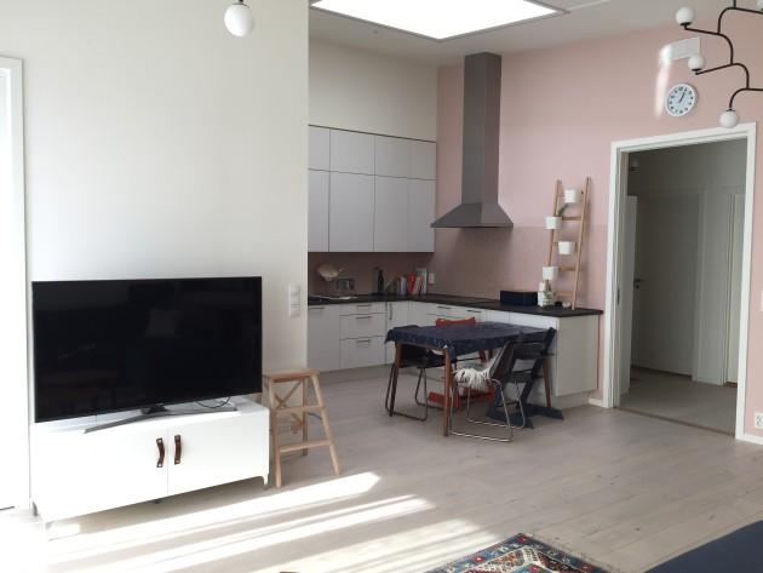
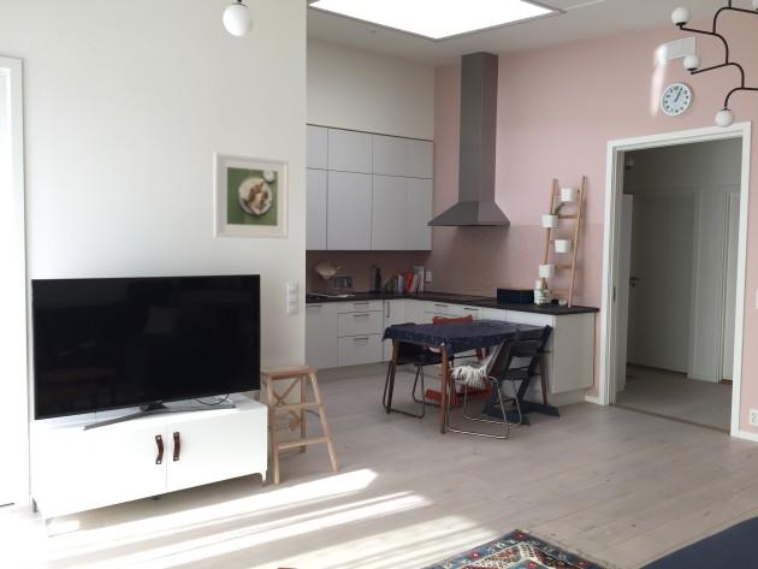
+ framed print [212,152,290,239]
